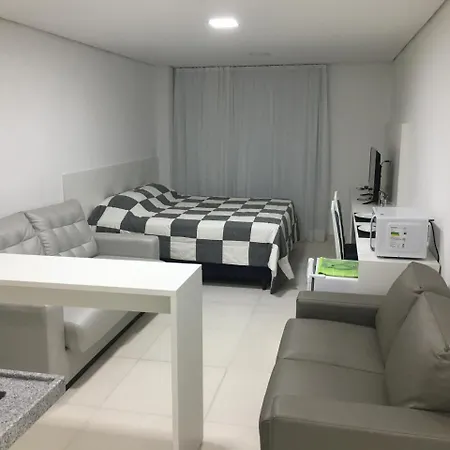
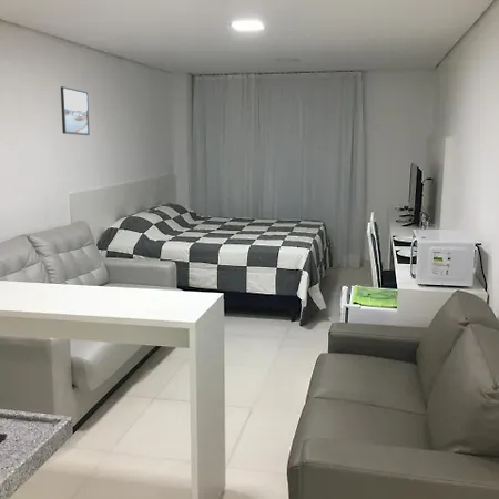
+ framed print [60,85,91,136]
